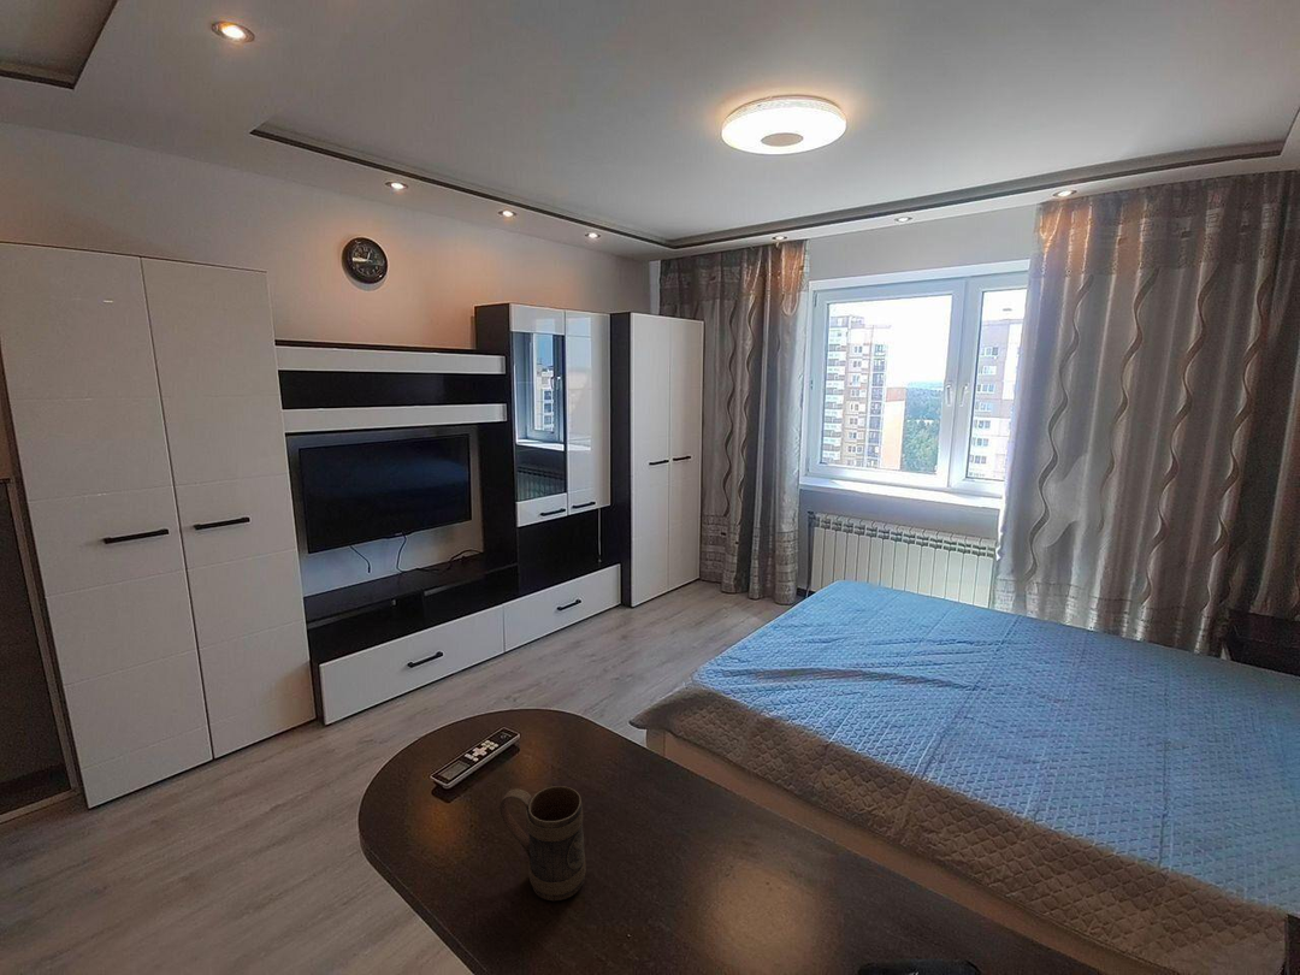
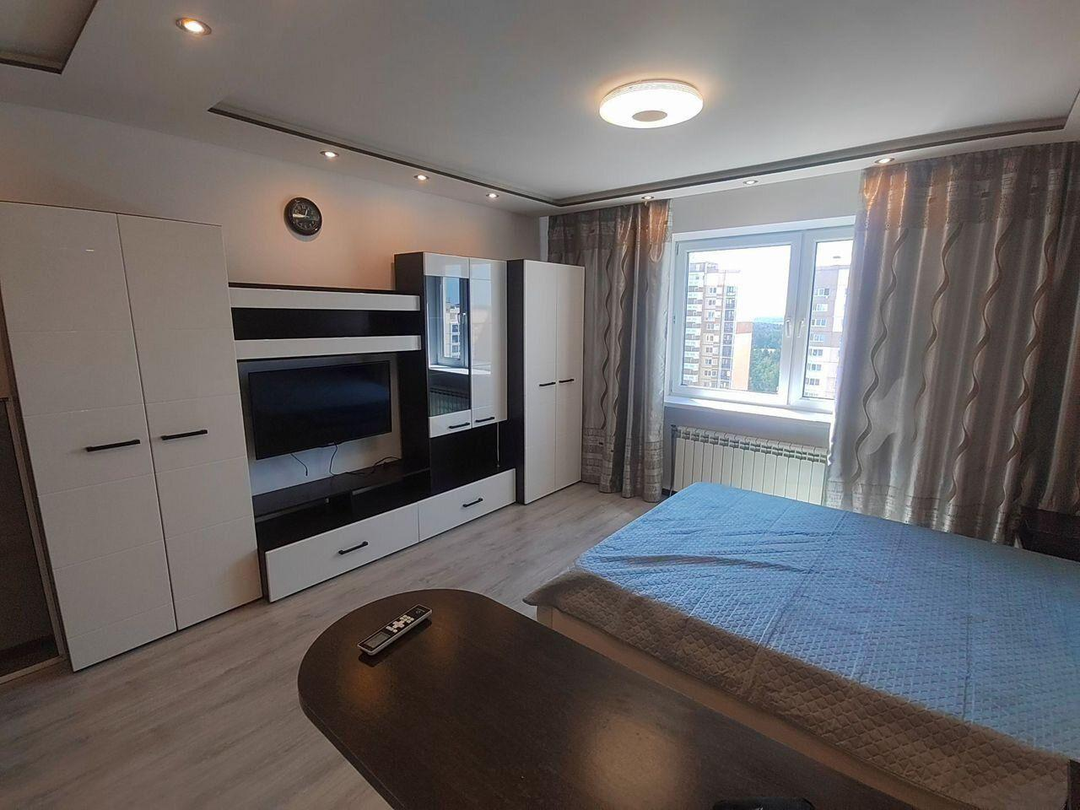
- mug [498,785,587,902]
